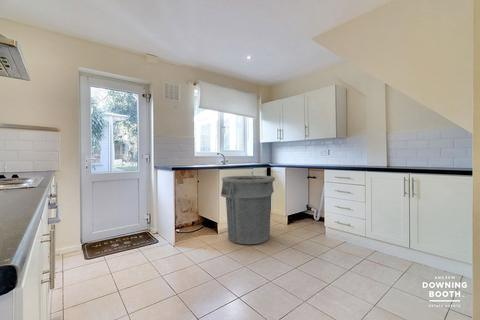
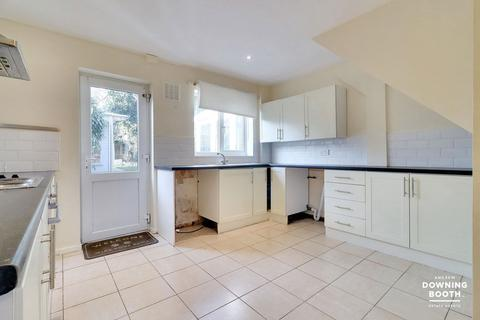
- trash can [220,175,276,245]
